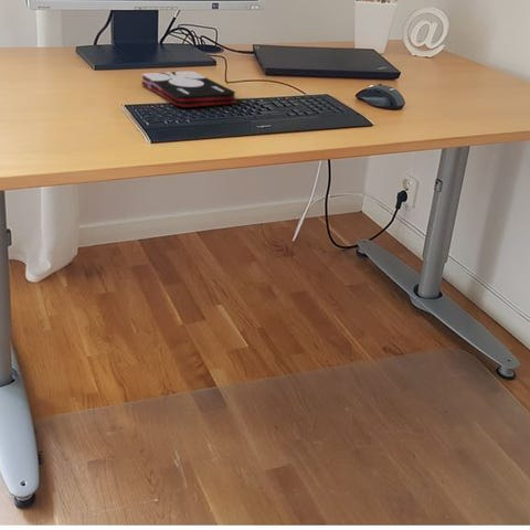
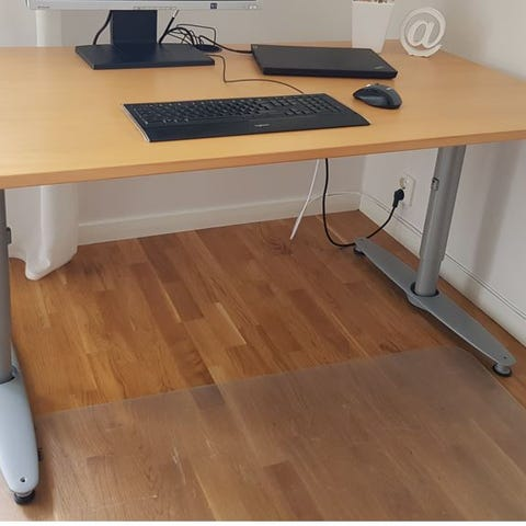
- playing cards [140,71,236,108]
